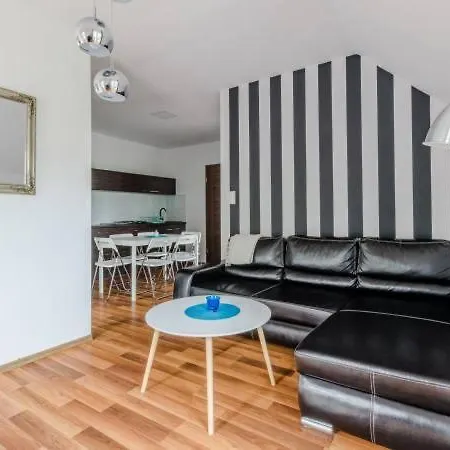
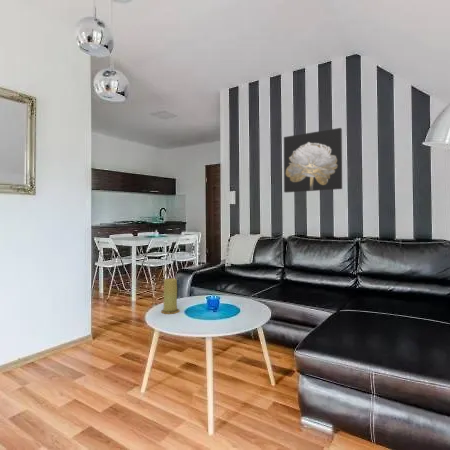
+ wall art [283,127,343,194]
+ candle [160,277,181,315]
